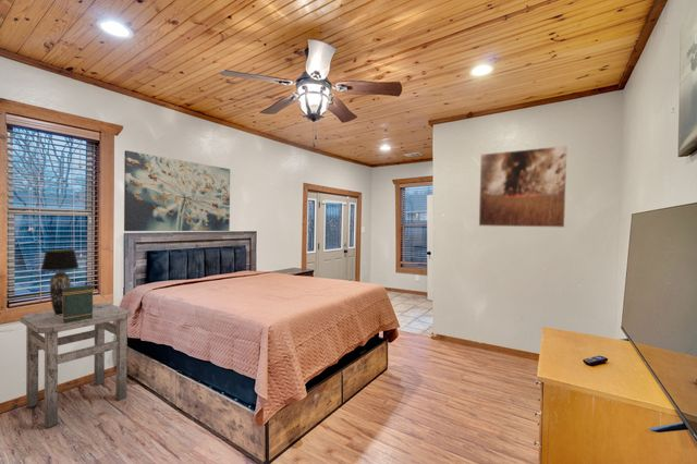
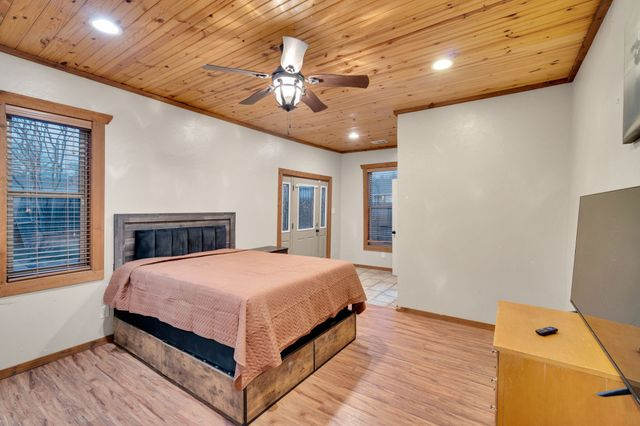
- table lamp [39,248,81,316]
- side table [19,302,133,429]
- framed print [478,145,568,229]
- book [62,284,94,323]
- wall art [123,149,231,232]
